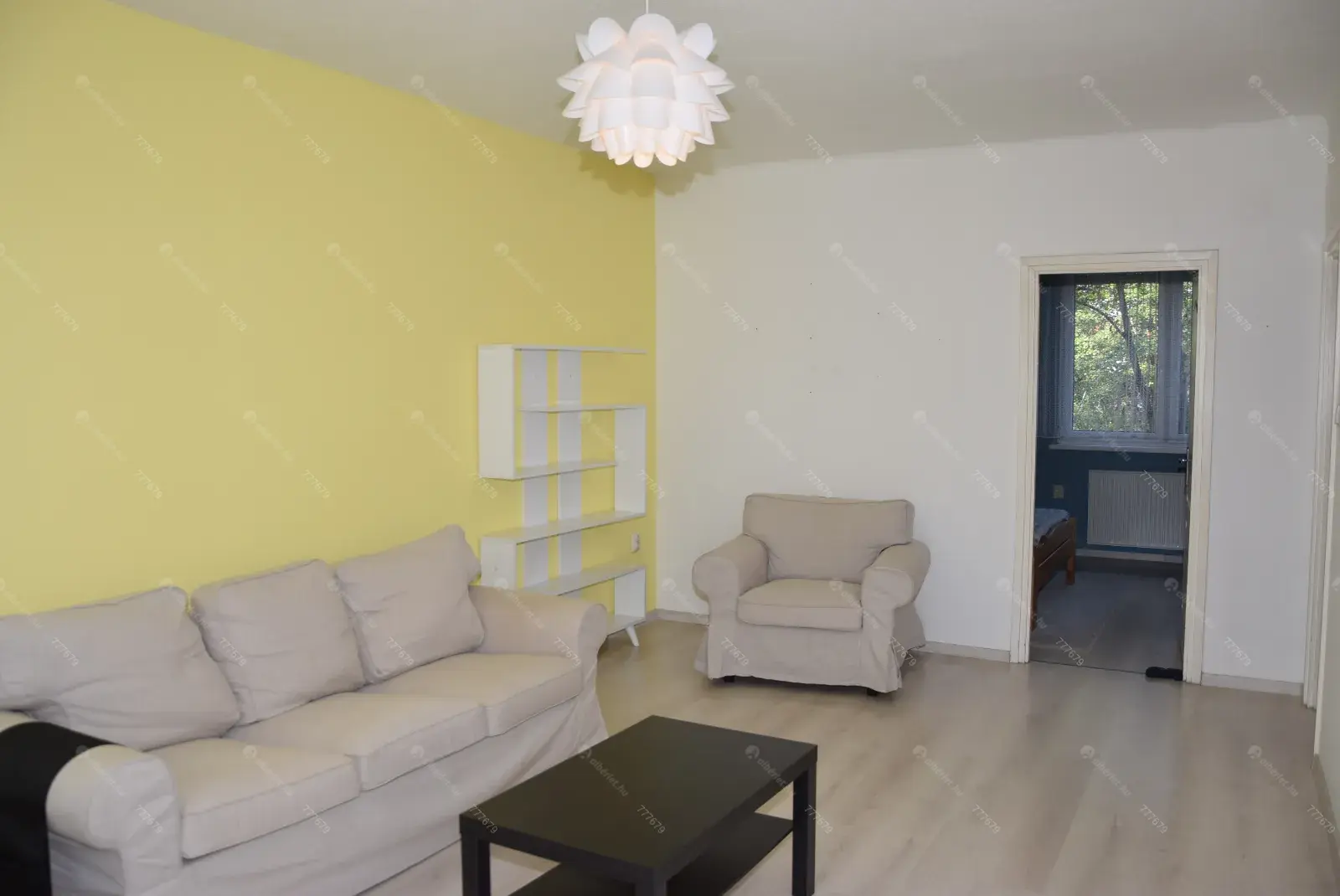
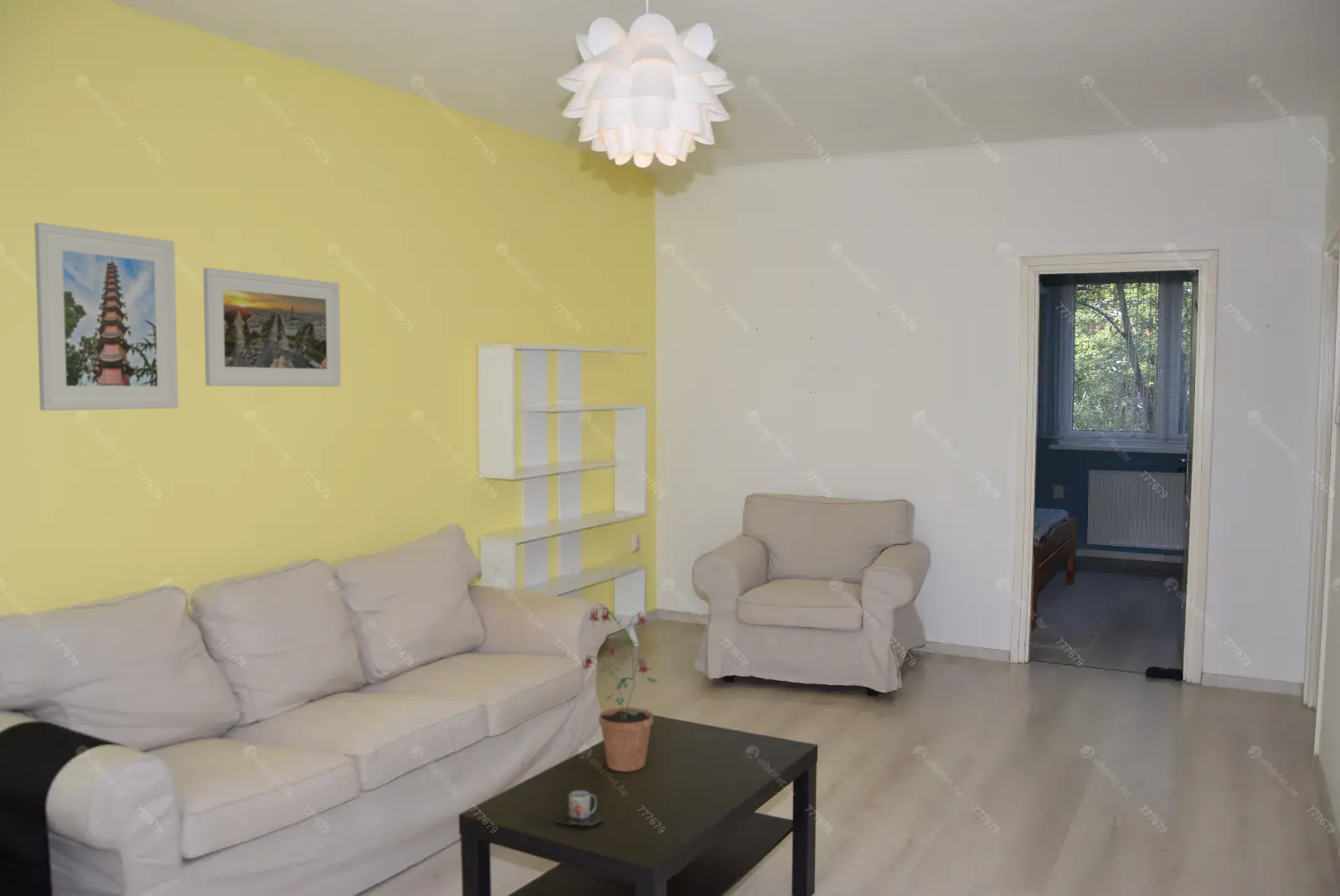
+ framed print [203,267,342,388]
+ potted plant [579,606,661,773]
+ mug [554,790,604,826]
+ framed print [33,222,179,411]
